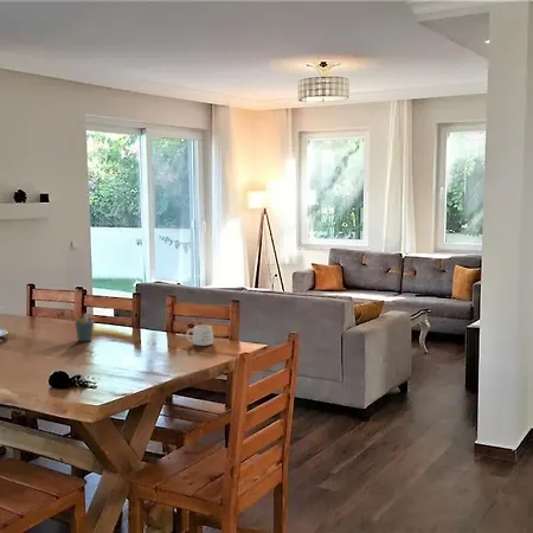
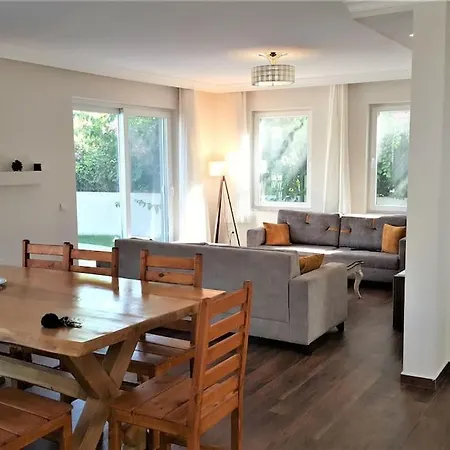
- mug [185,325,214,347]
- pen holder [72,312,95,342]
